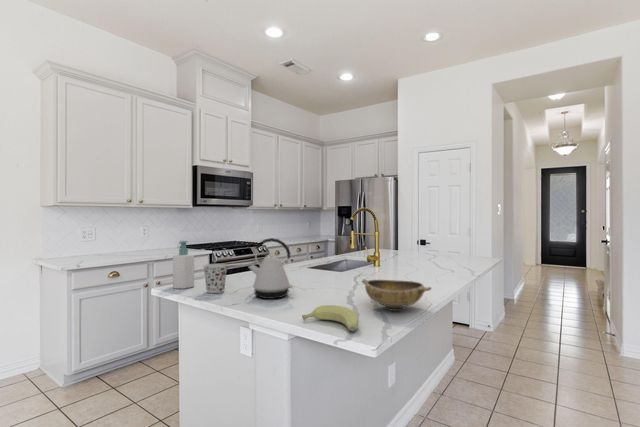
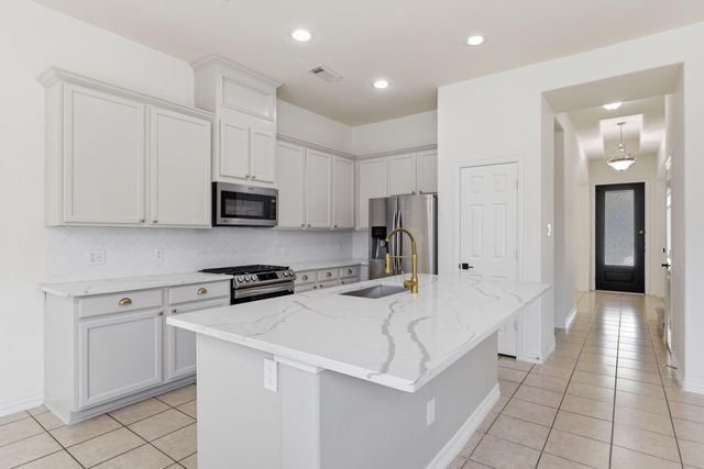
- kettle [247,237,294,300]
- bowl [361,279,432,312]
- soap bottle [172,240,195,290]
- cup [202,263,228,294]
- banana [301,304,359,332]
